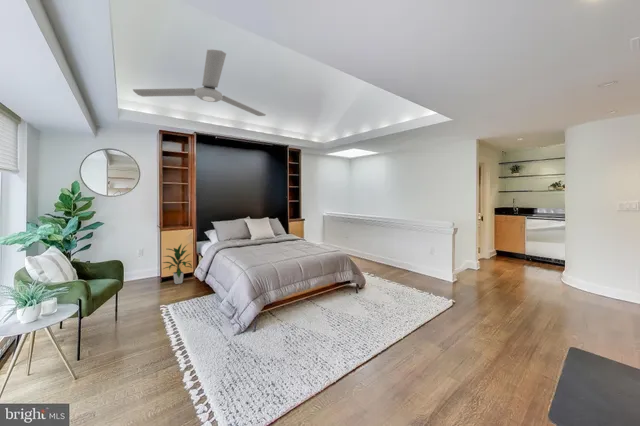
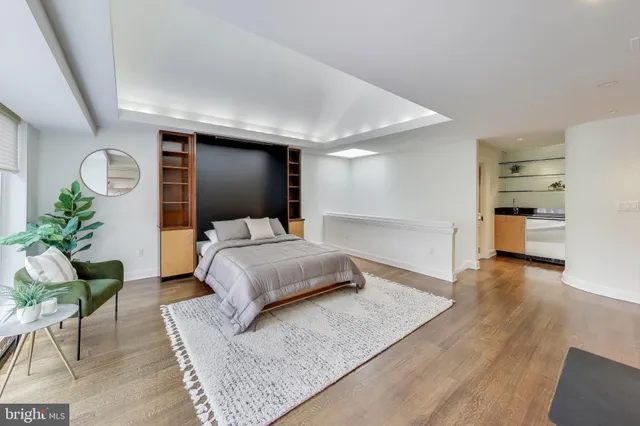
- ceiling fan [132,49,267,117]
- indoor plant [162,242,195,285]
